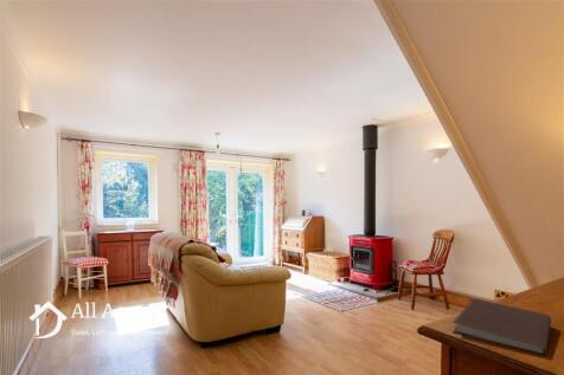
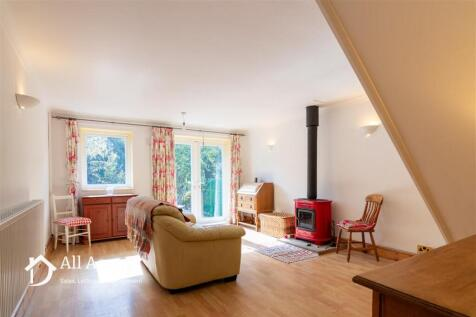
- notebook [451,297,552,356]
